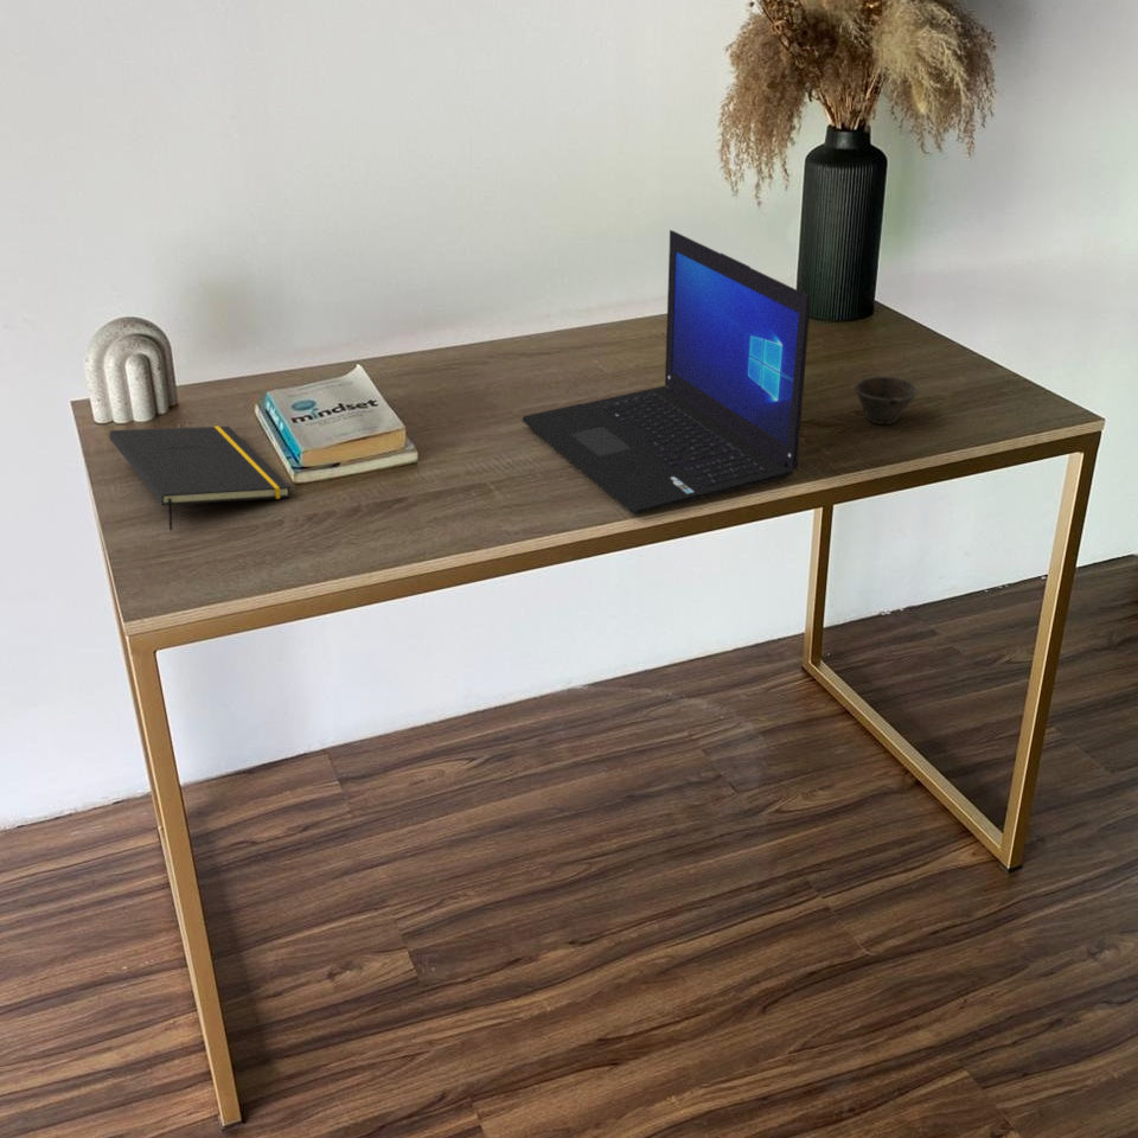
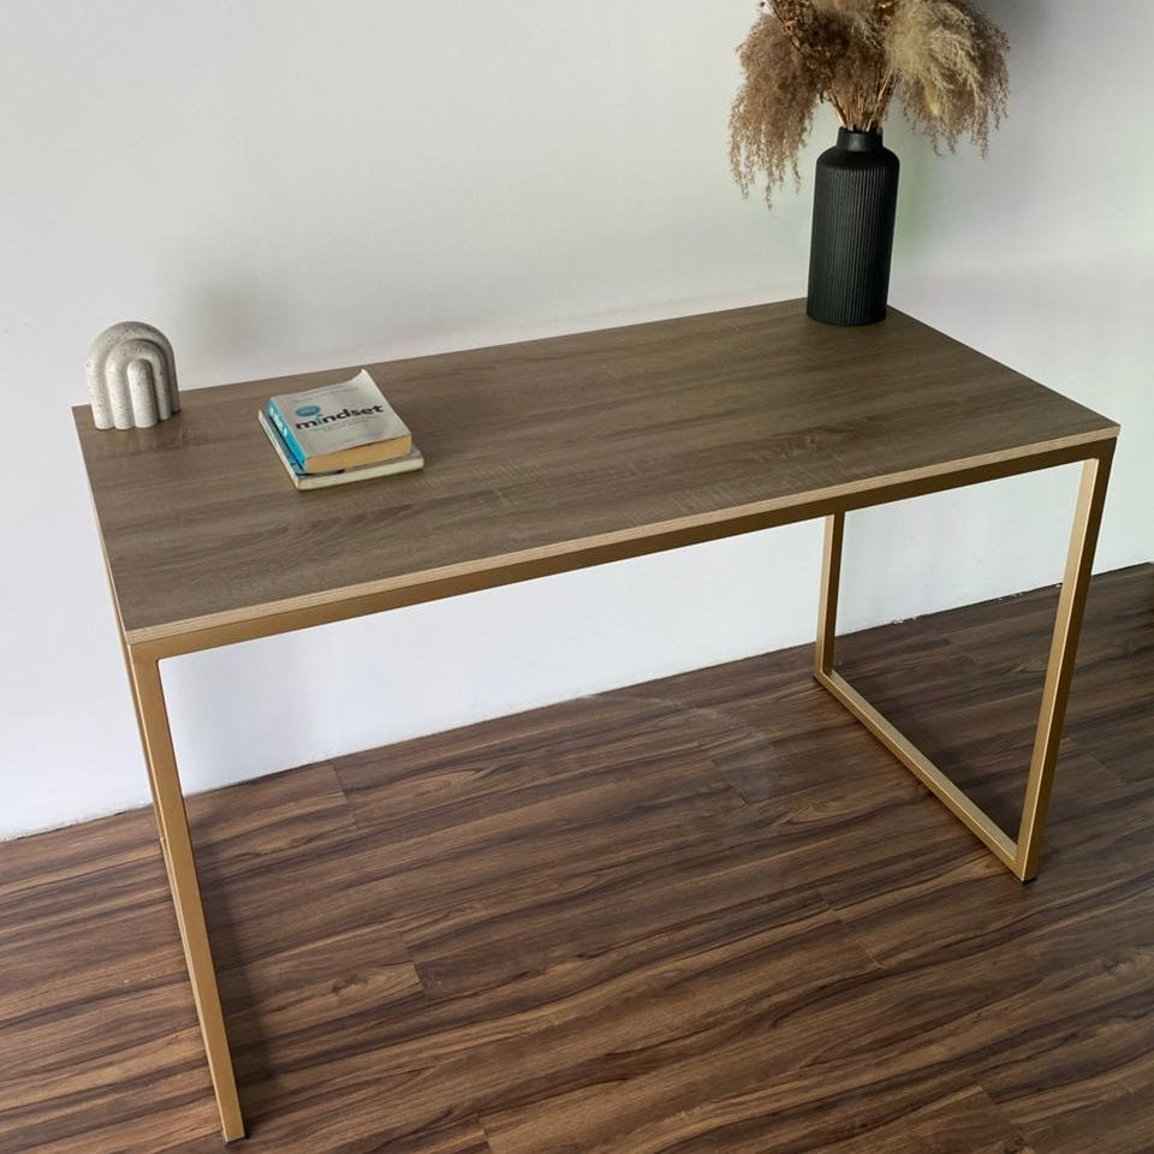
- cup [853,375,919,426]
- laptop [522,229,811,516]
- notepad [108,426,292,531]
